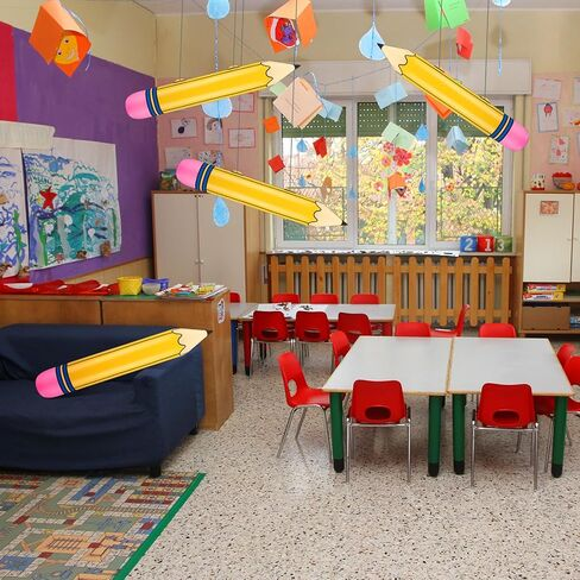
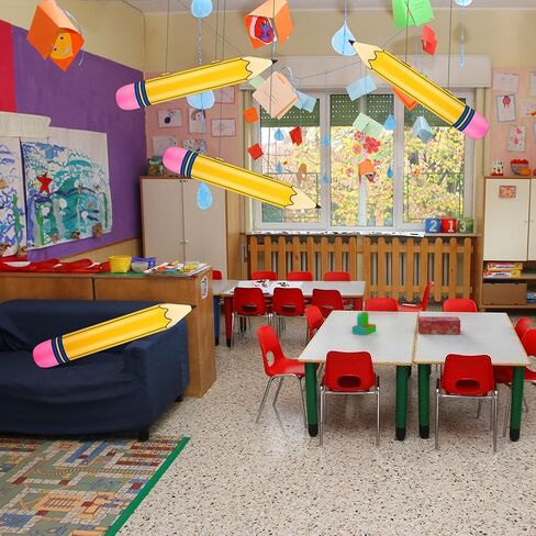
+ tissue box [417,315,461,335]
+ toy blocks [351,311,377,336]
